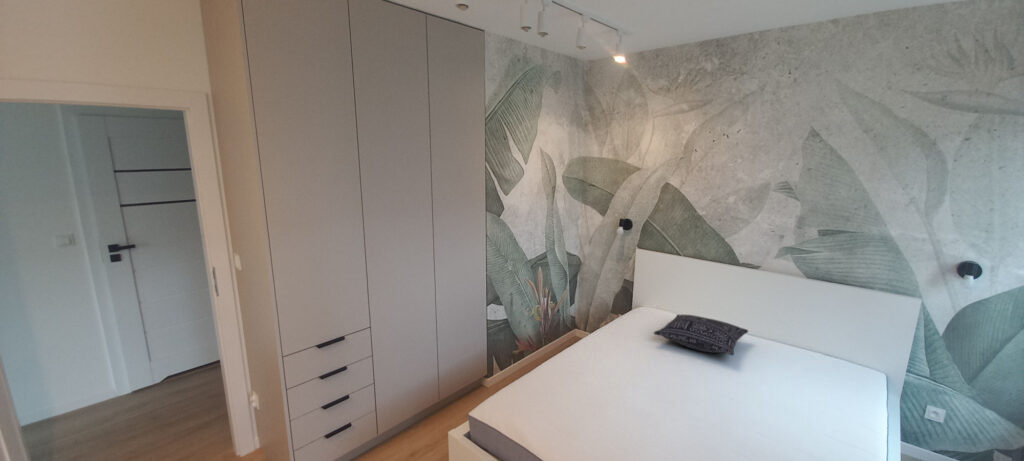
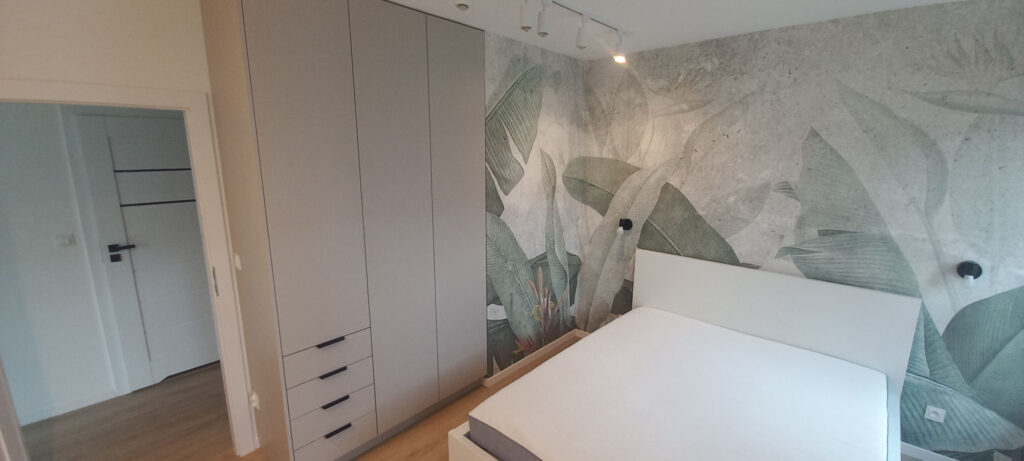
- pillow [653,314,749,356]
